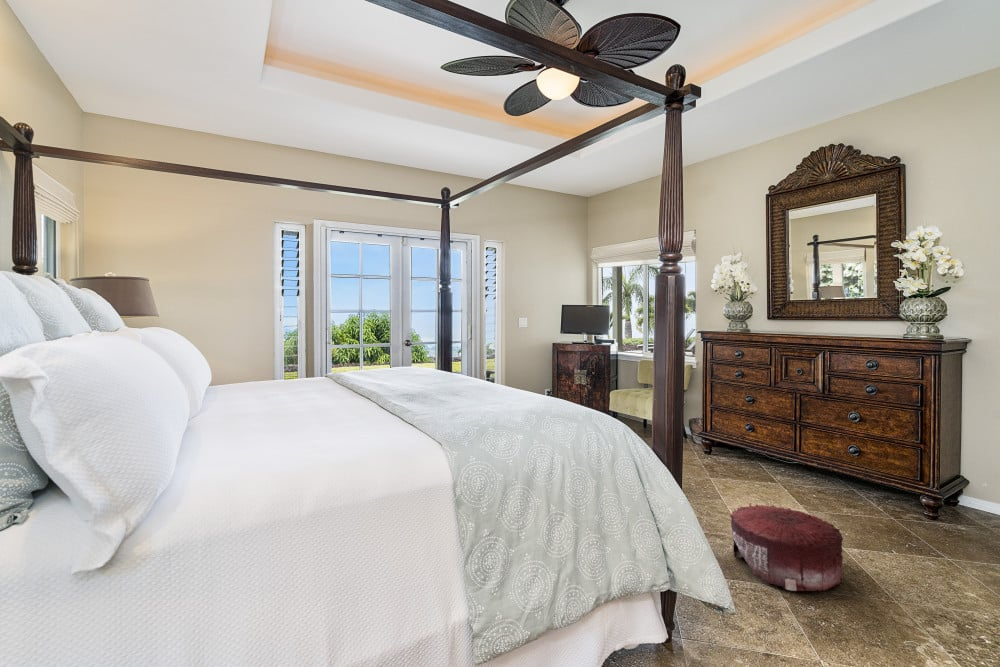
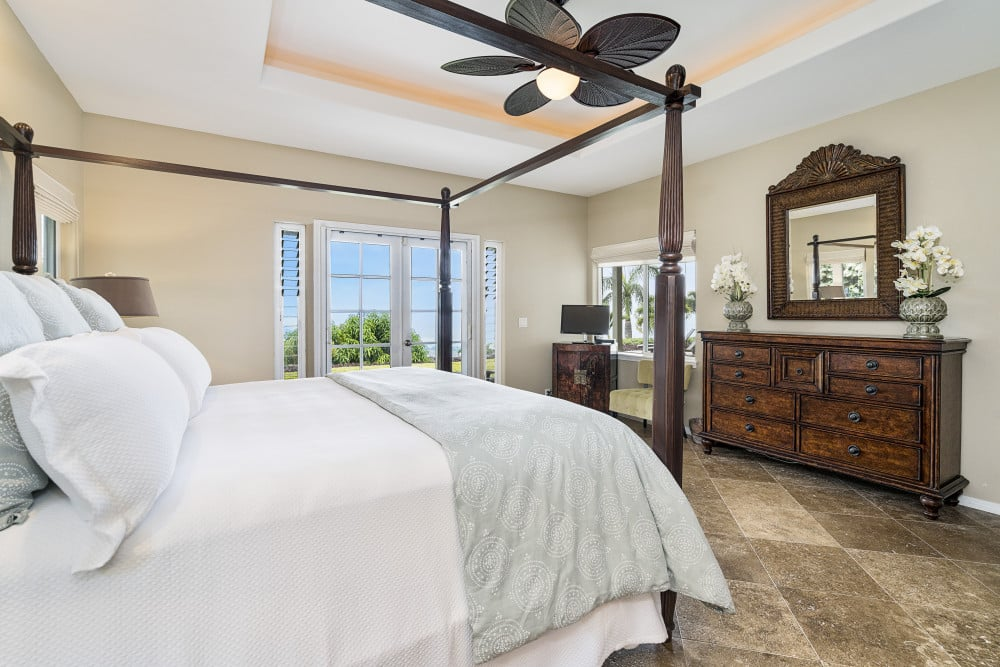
- pouf [729,503,844,592]
